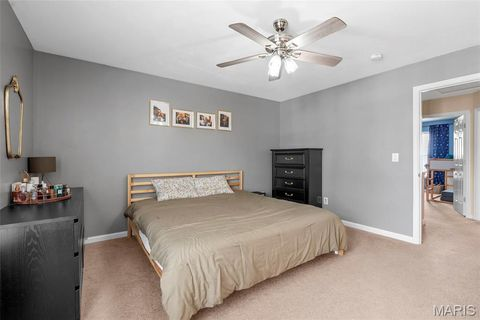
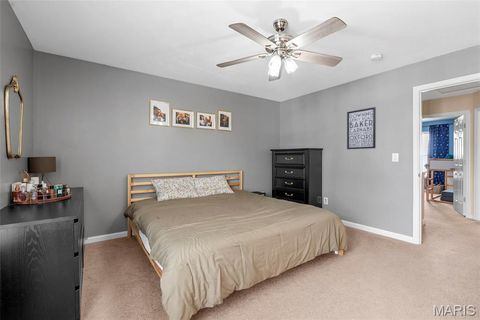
+ wall art [346,106,377,150]
